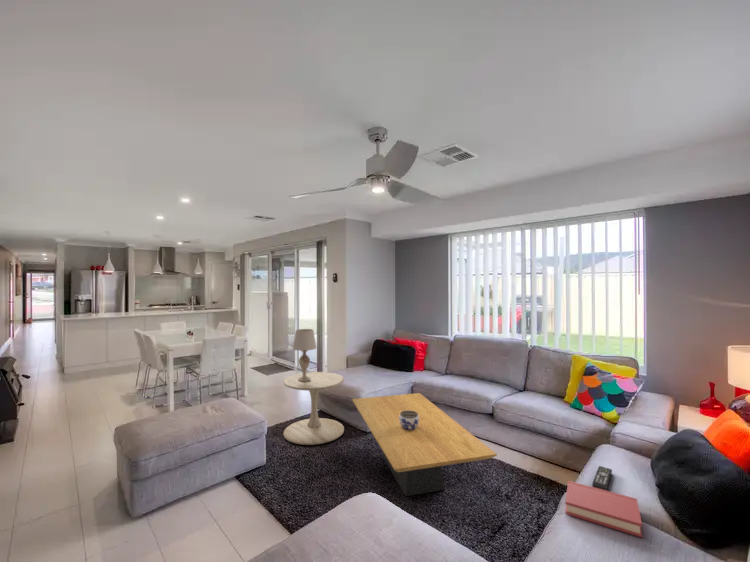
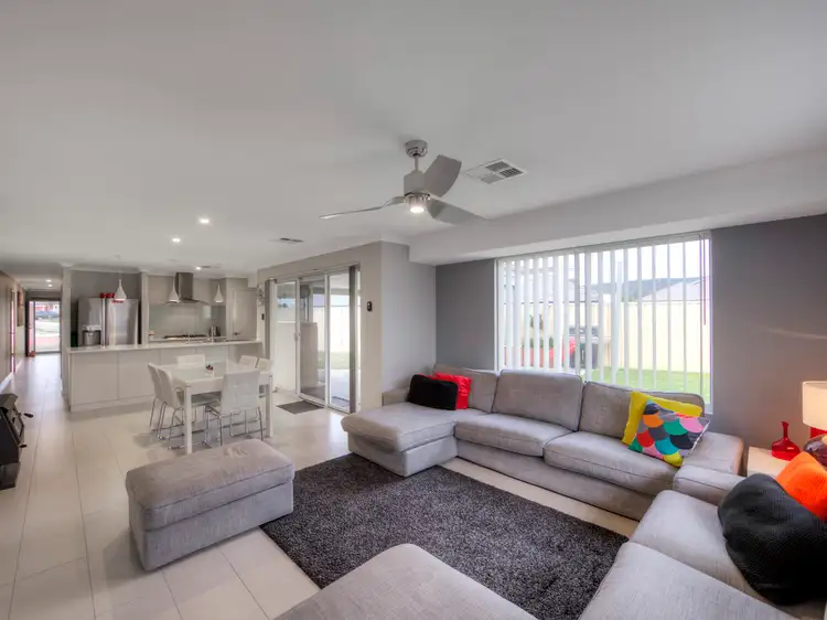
- table lamp [291,328,317,381]
- jar [399,410,419,430]
- hardback book [564,480,643,539]
- coffee table [351,392,498,497]
- side table [282,371,345,446]
- remote control [591,465,613,491]
